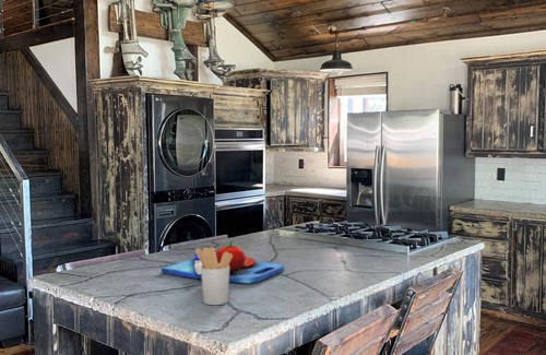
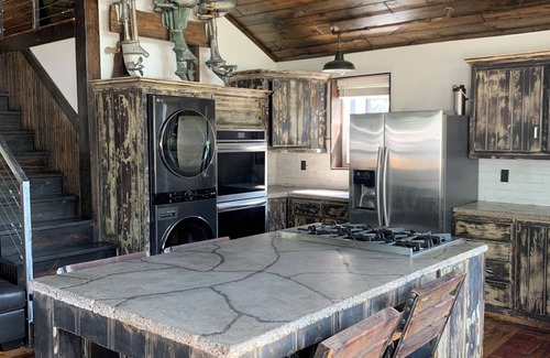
- utensil holder [194,246,233,306]
- chopping board [161,238,285,284]
